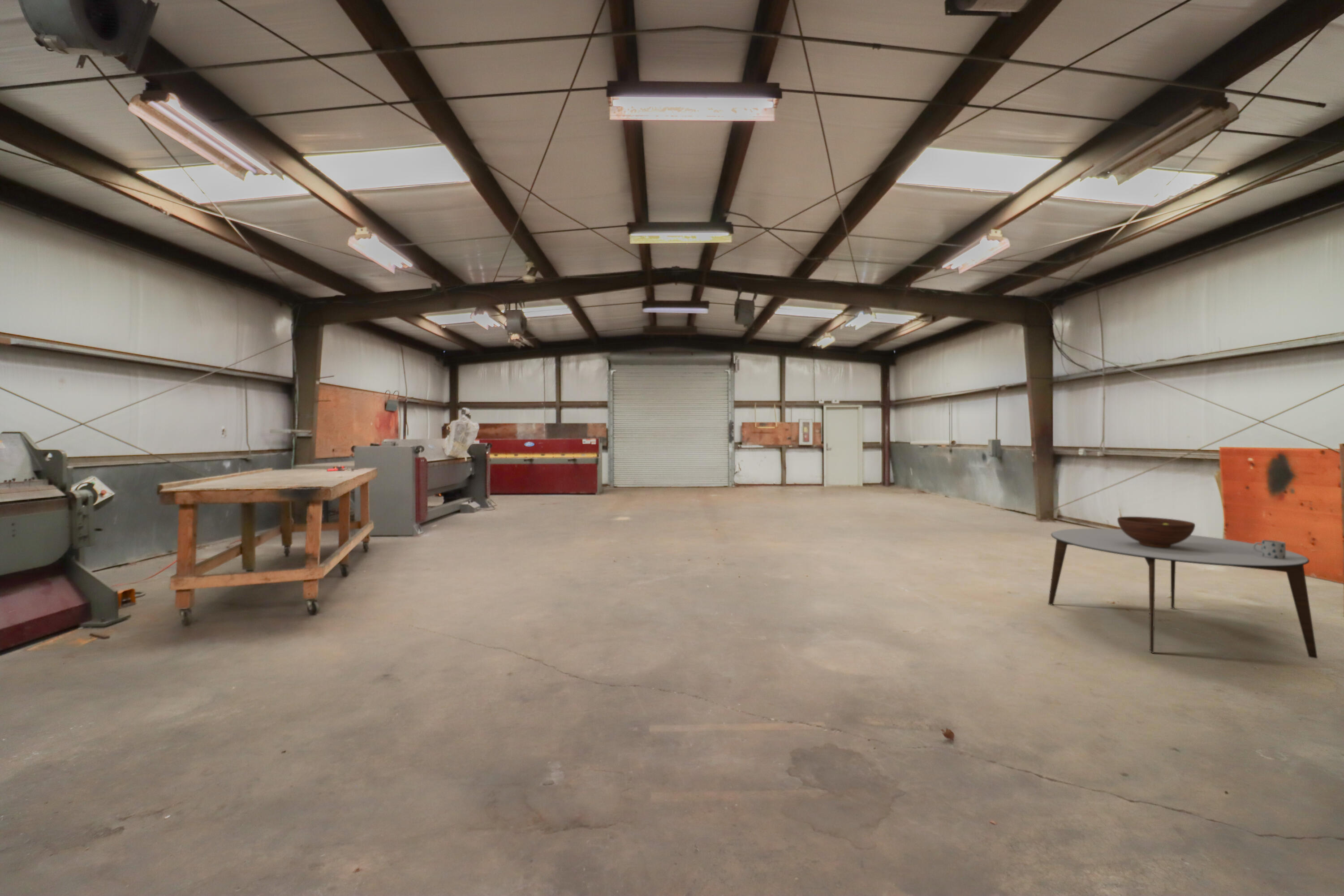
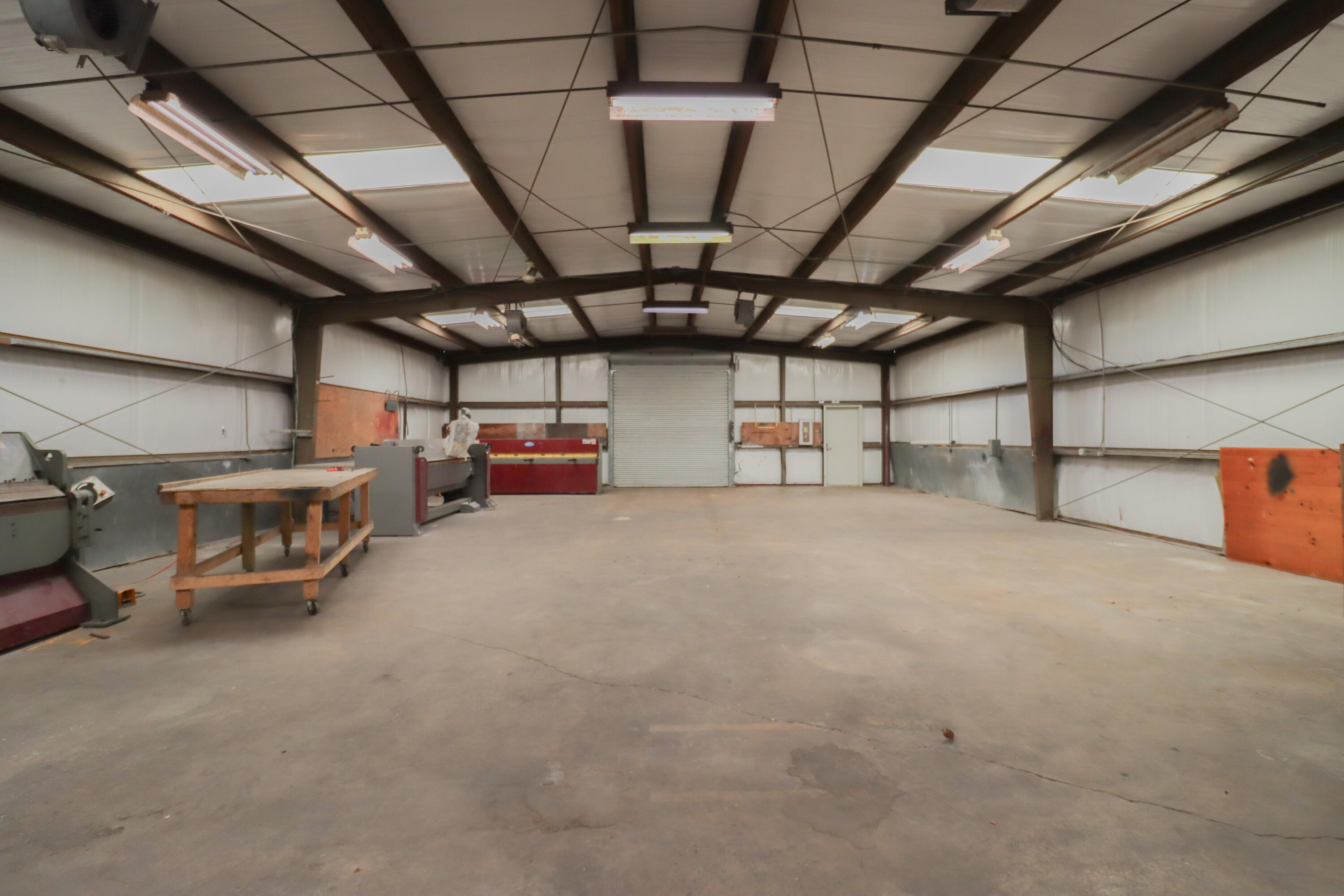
- dining table [1048,528,1318,659]
- mug [1253,539,1286,559]
- fruit bowl [1117,516,1196,548]
